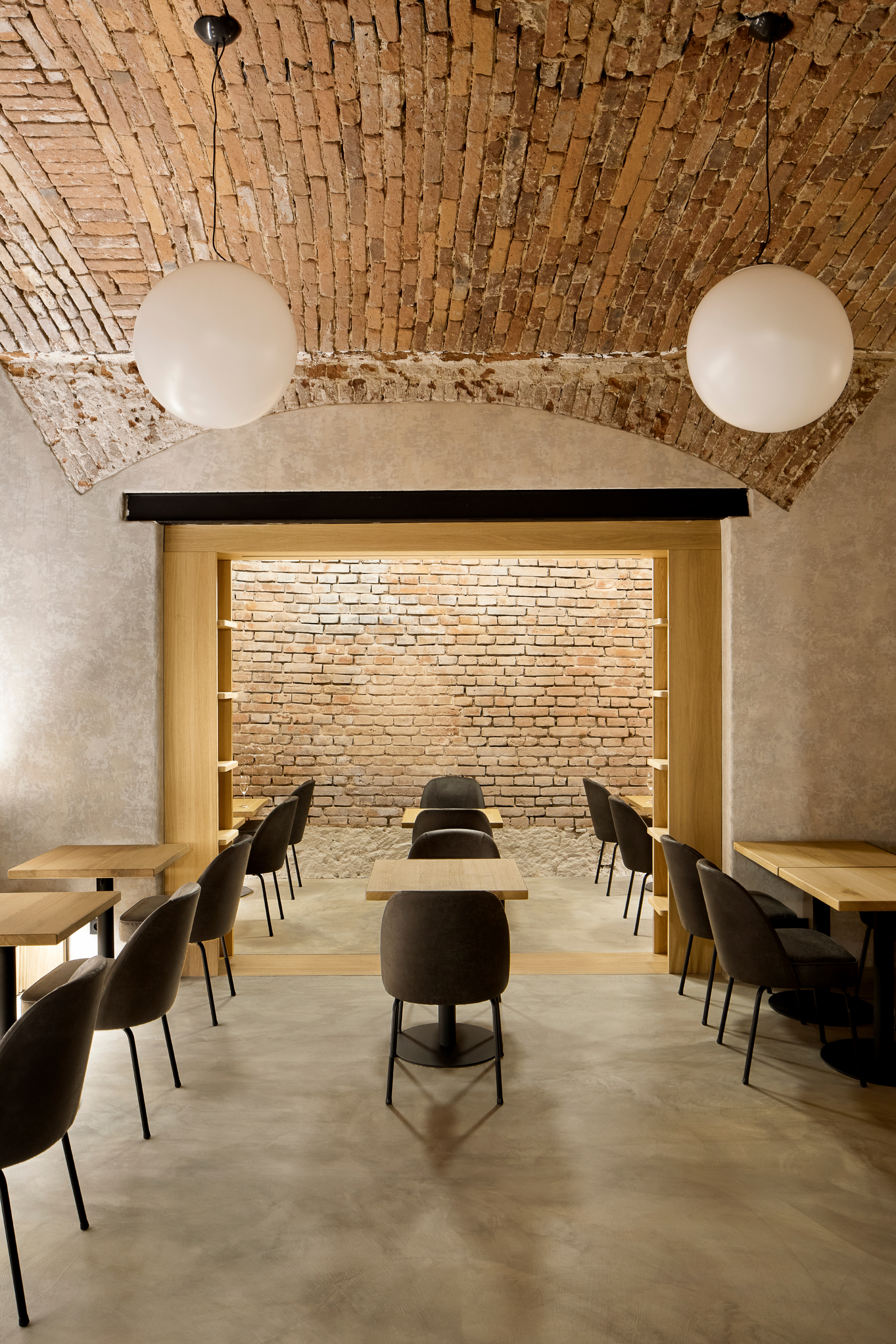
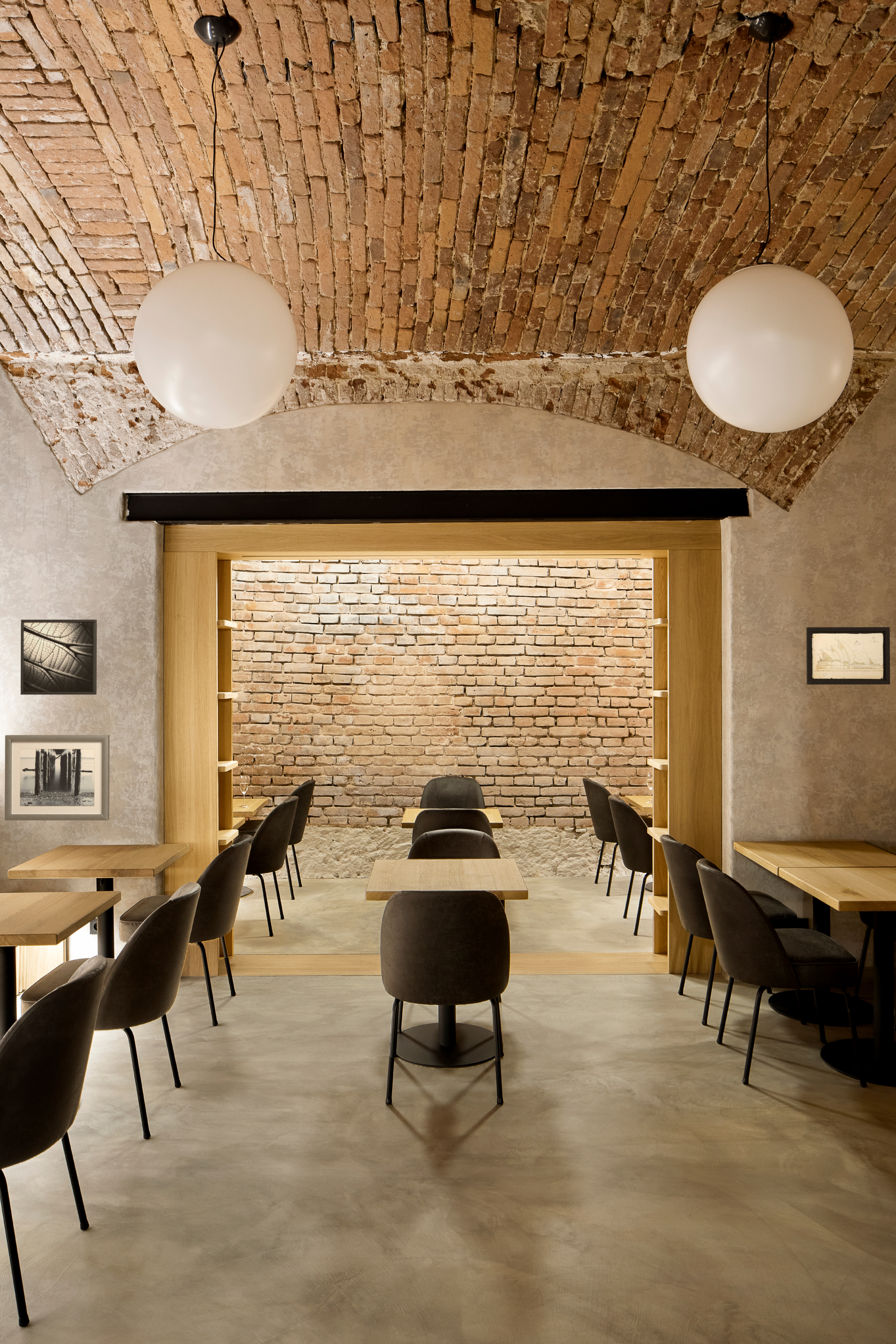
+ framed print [20,619,97,695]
+ wall art [4,735,110,821]
+ wall art [806,627,890,685]
